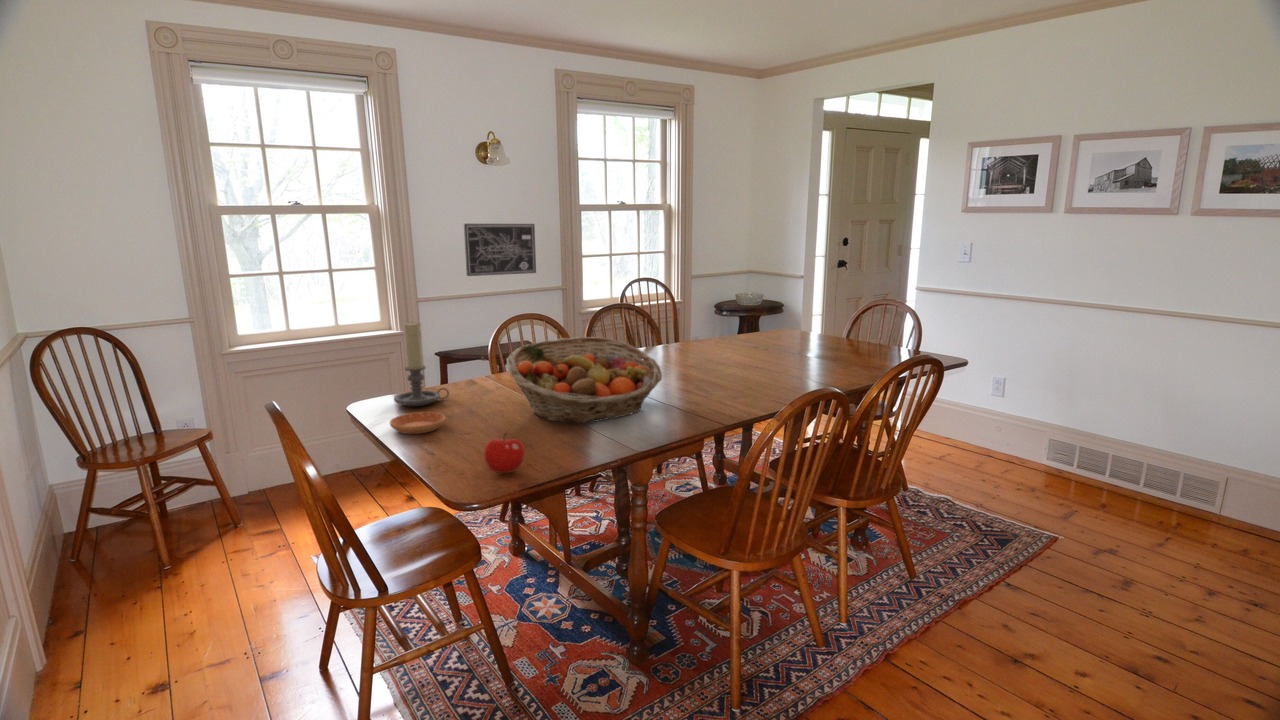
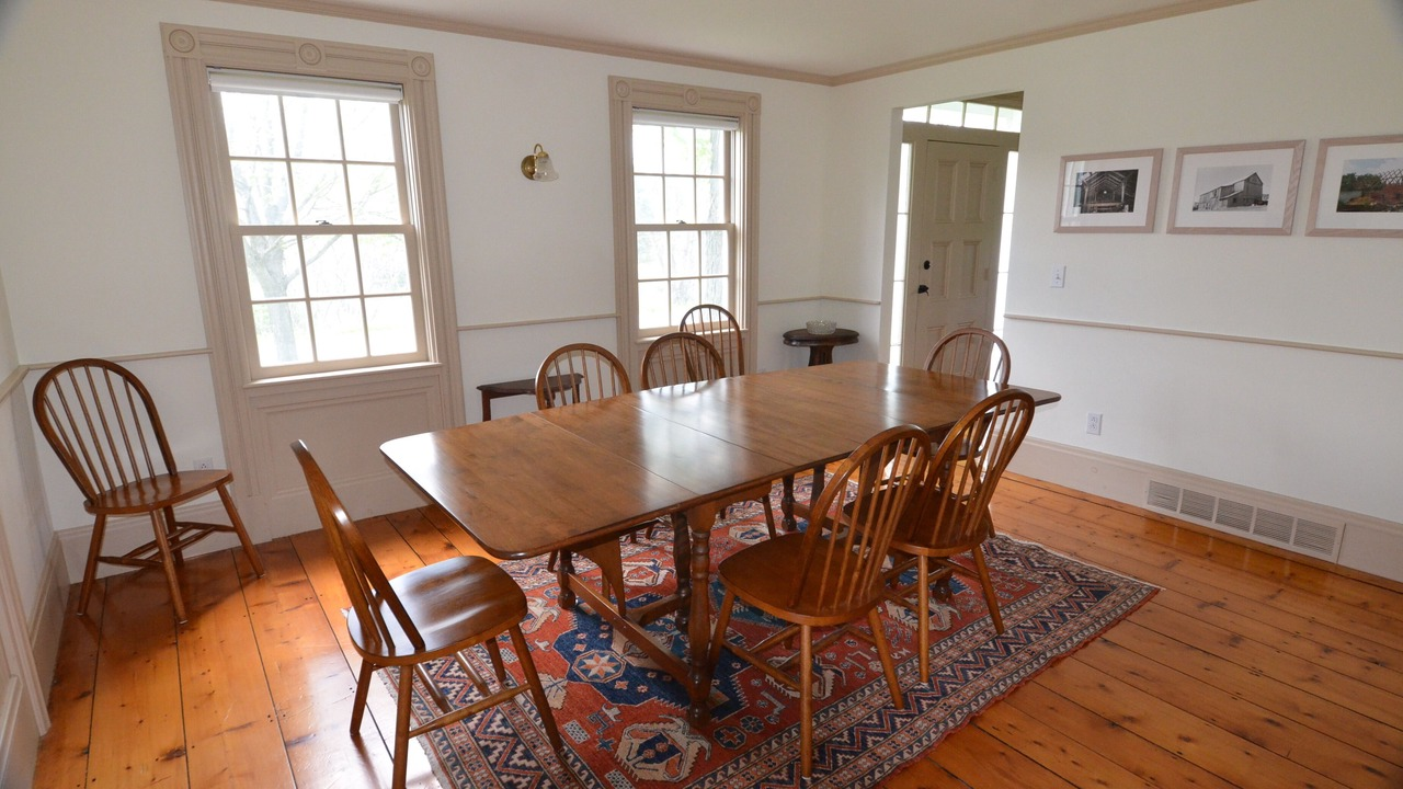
- saucer [389,411,446,435]
- fruit basket [507,336,663,424]
- wall art [463,223,537,277]
- fruit [483,432,526,474]
- candle holder [393,322,450,407]
